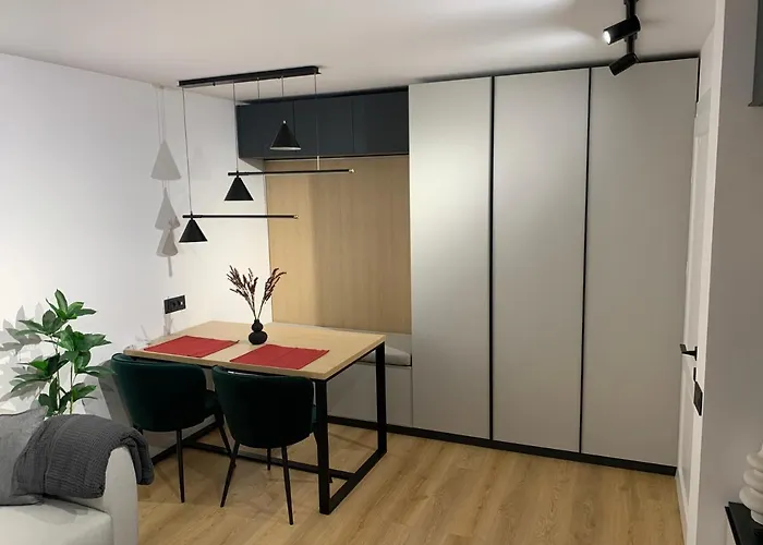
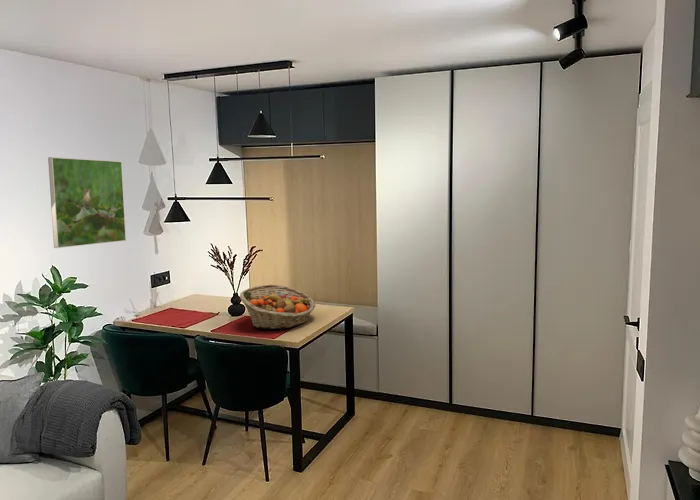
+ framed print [47,156,127,249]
+ fruit basket [239,284,316,330]
